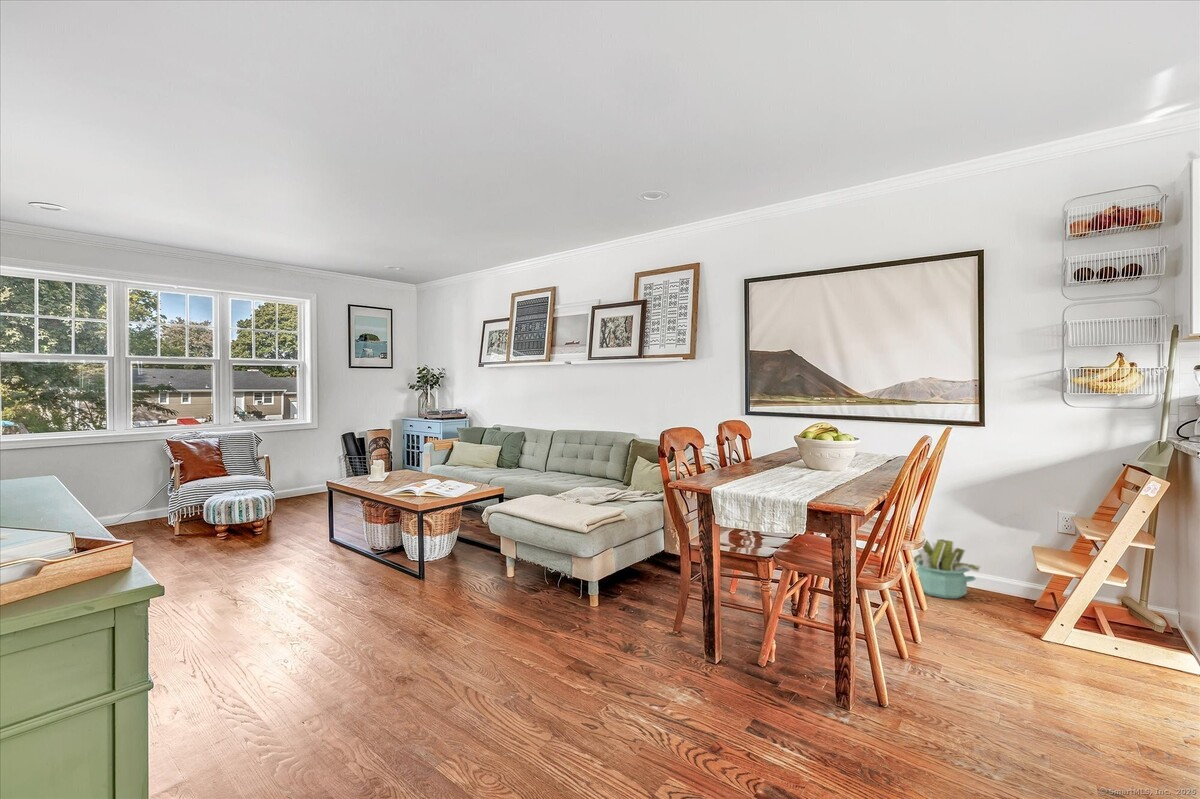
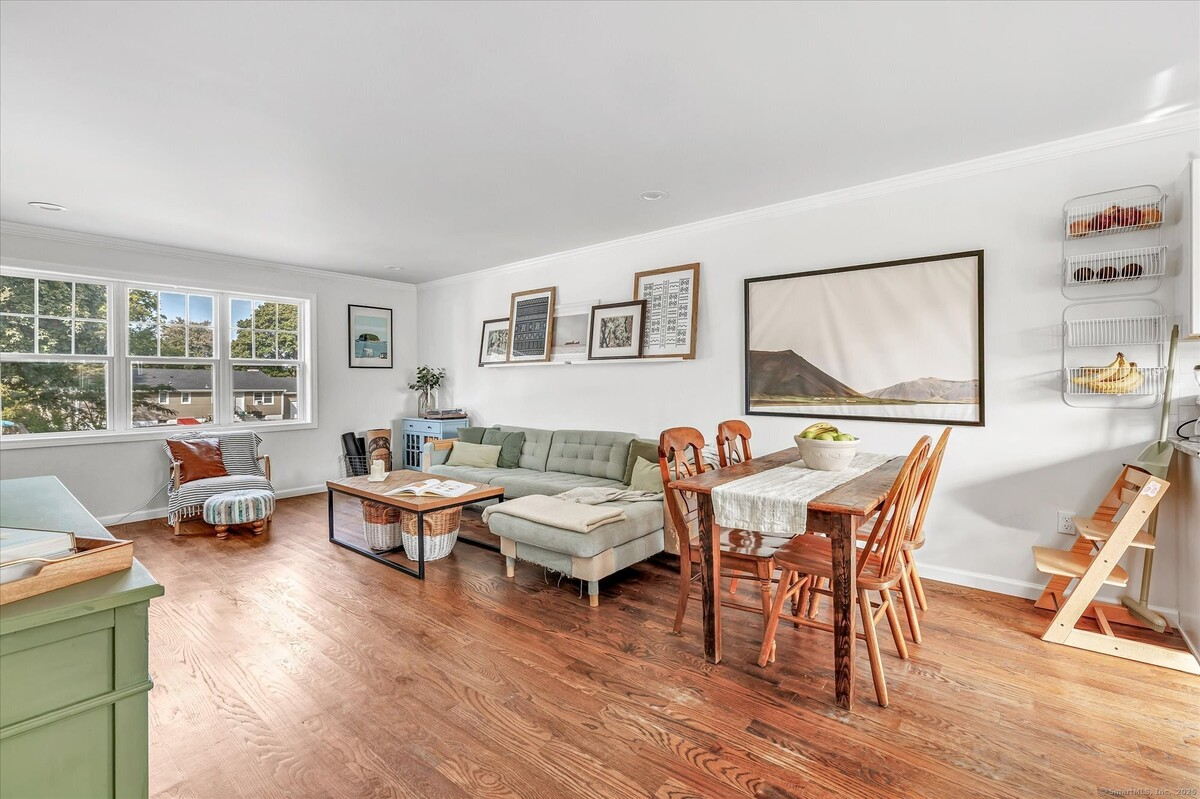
- decorative plant [913,538,982,600]
